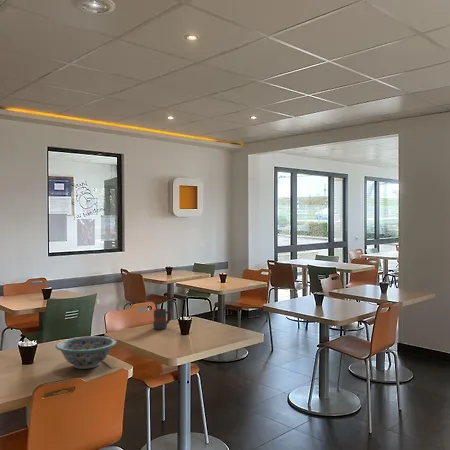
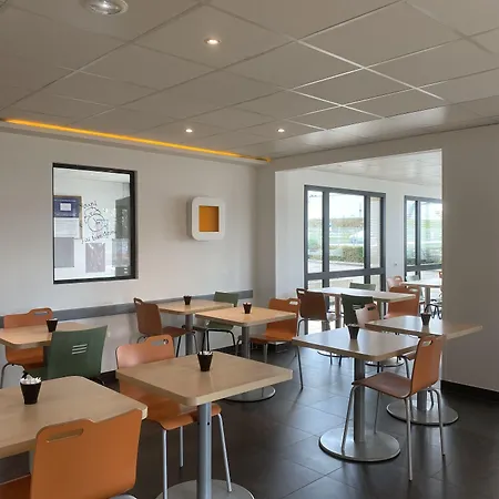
- mug [152,308,172,330]
- decorative bowl [55,335,117,370]
